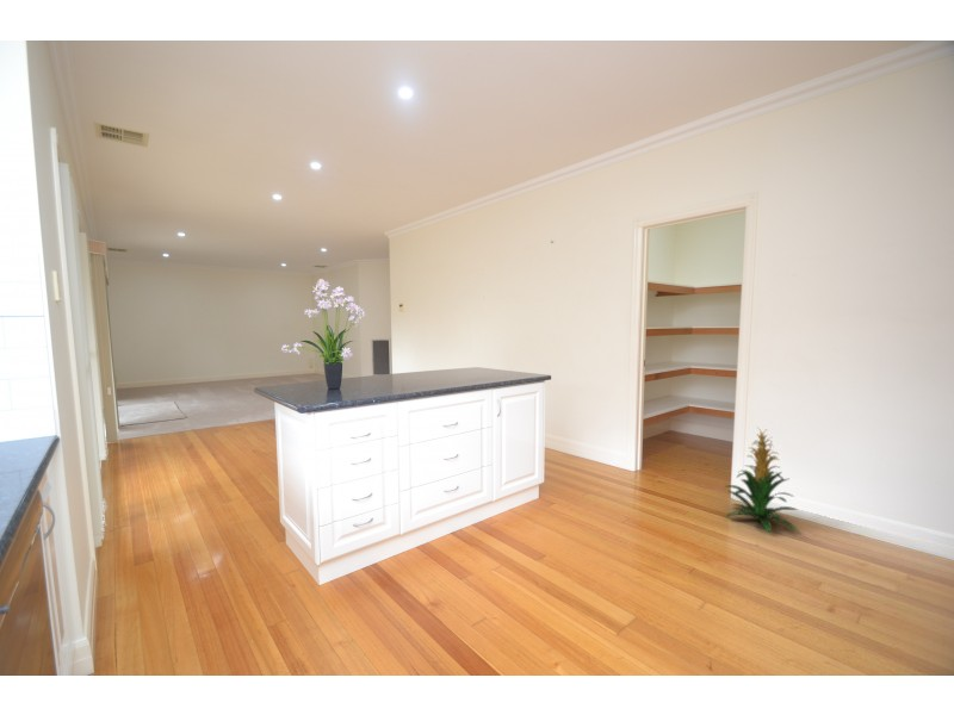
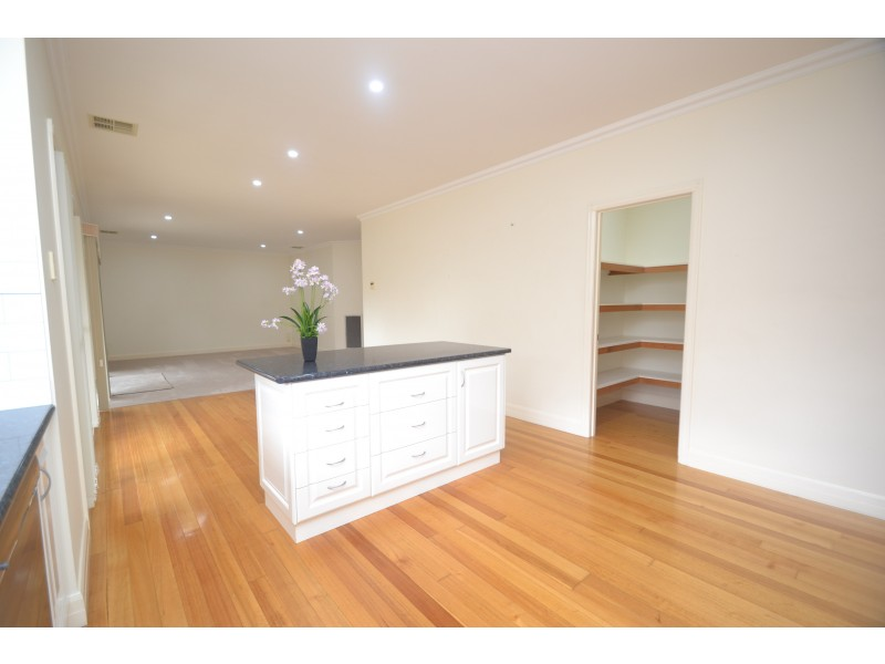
- indoor plant [723,427,799,534]
